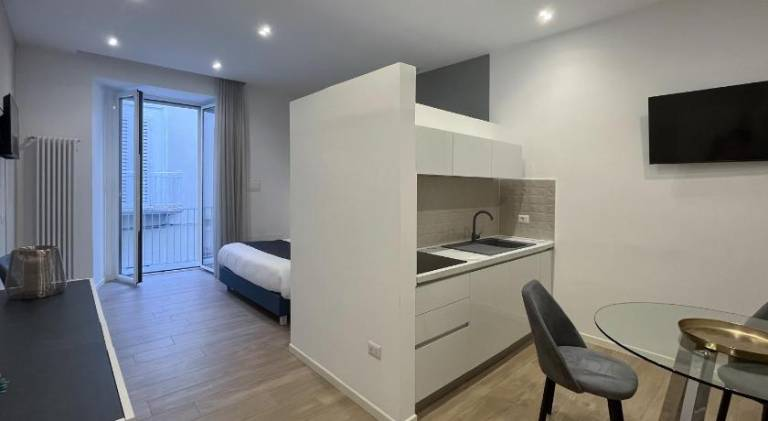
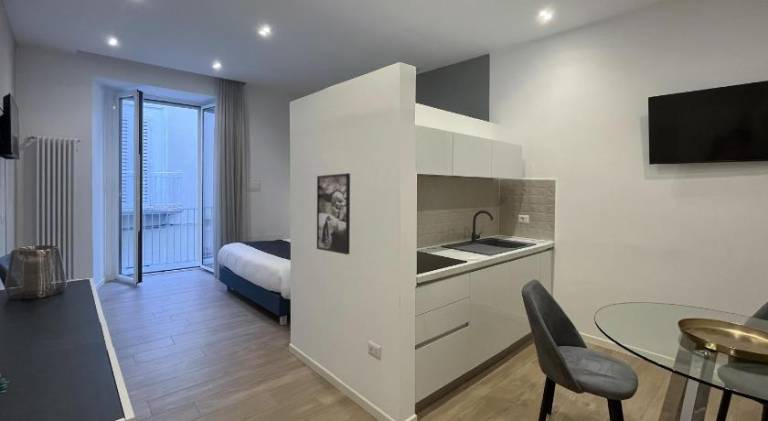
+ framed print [316,172,351,255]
